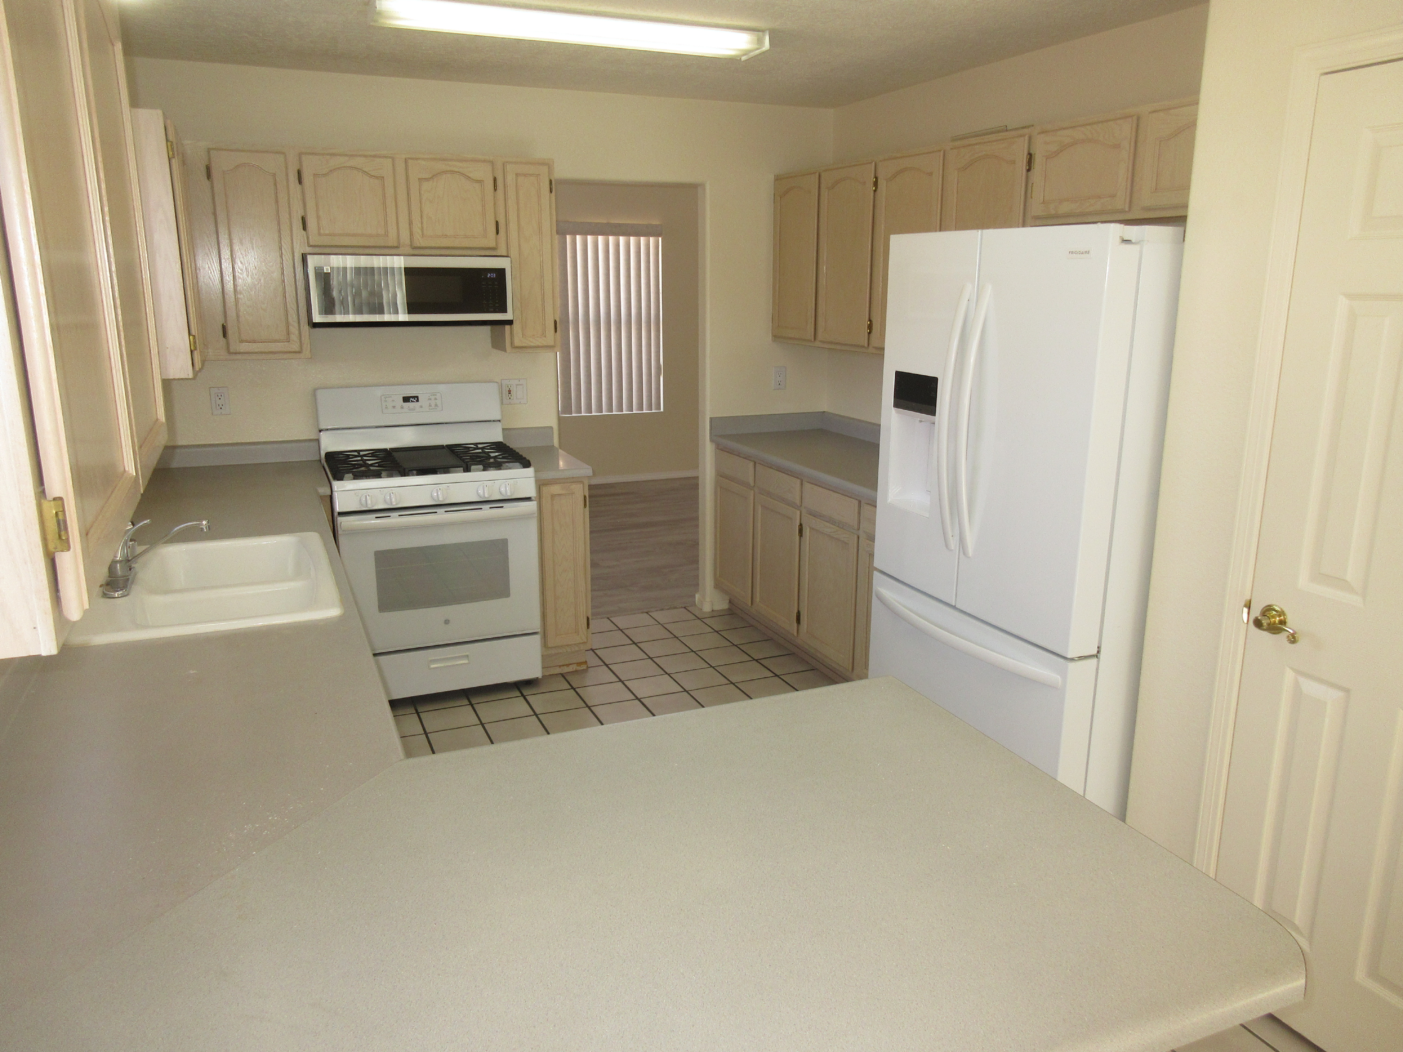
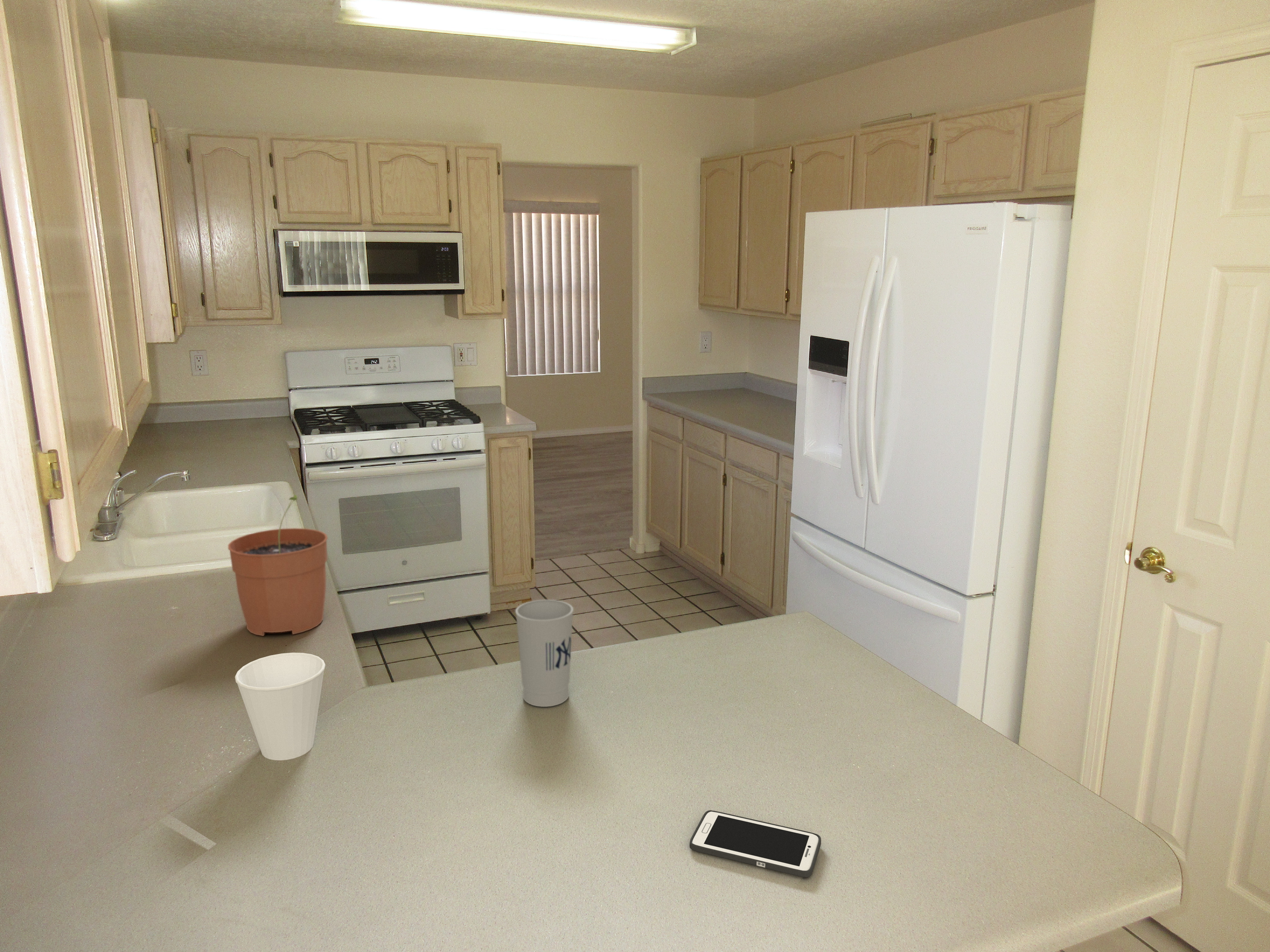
+ cup [235,652,326,761]
+ cell phone [689,810,821,878]
+ cup [515,599,574,707]
+ plant pot [228,494,328,637]
